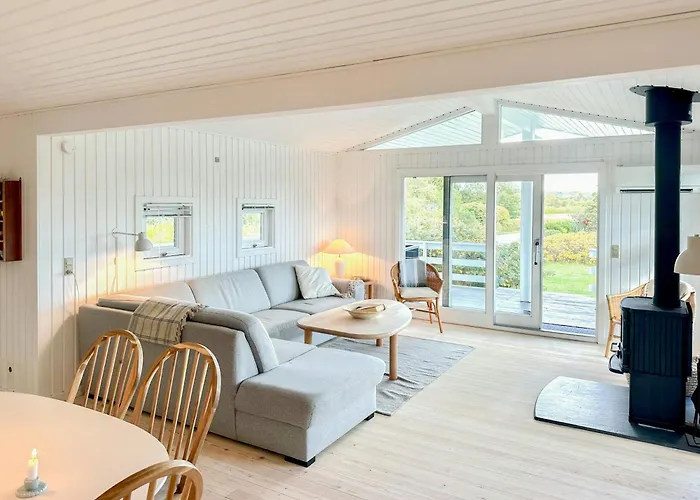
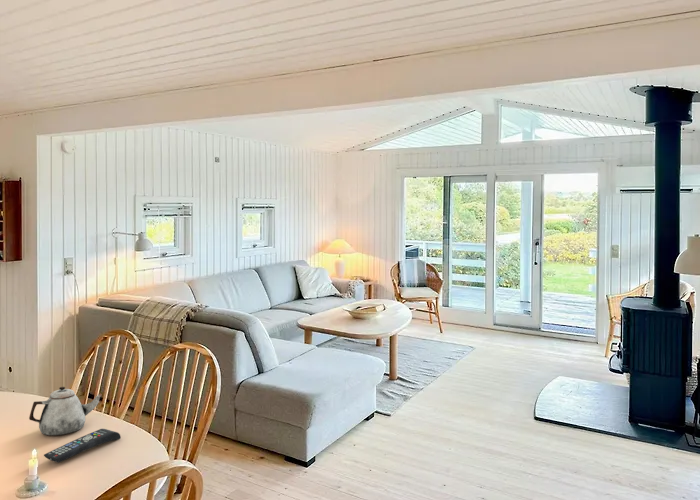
+ remote control [43,428,122,463]
+ teapot [28,386,103,437]
